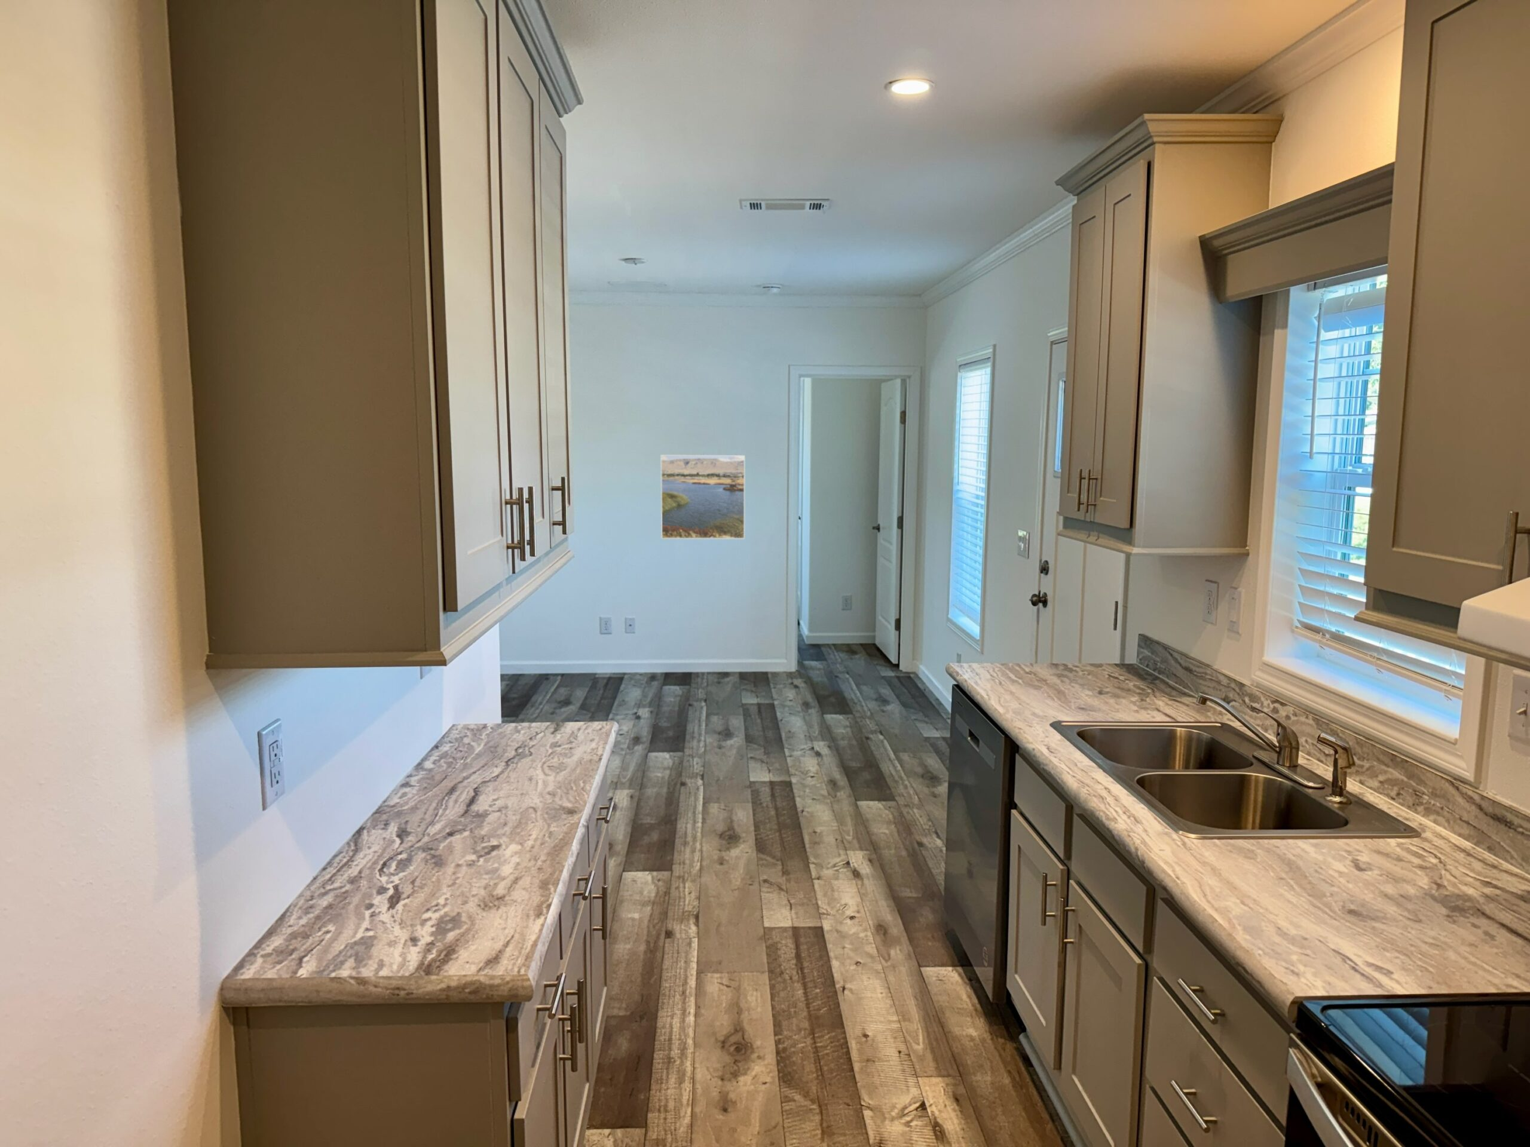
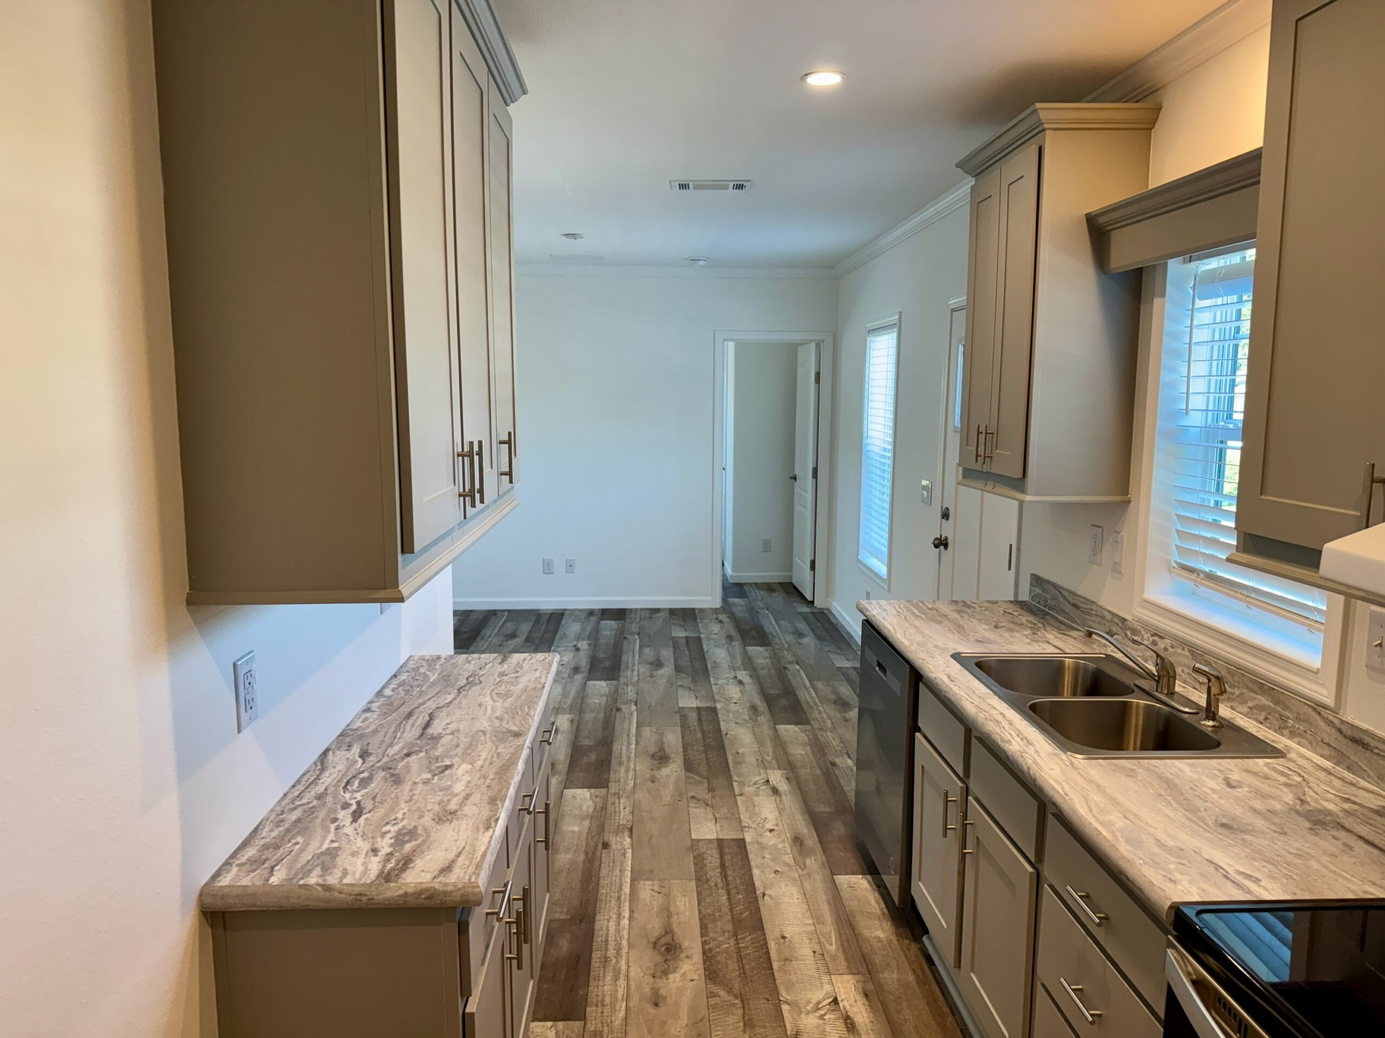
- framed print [660,454,746,540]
